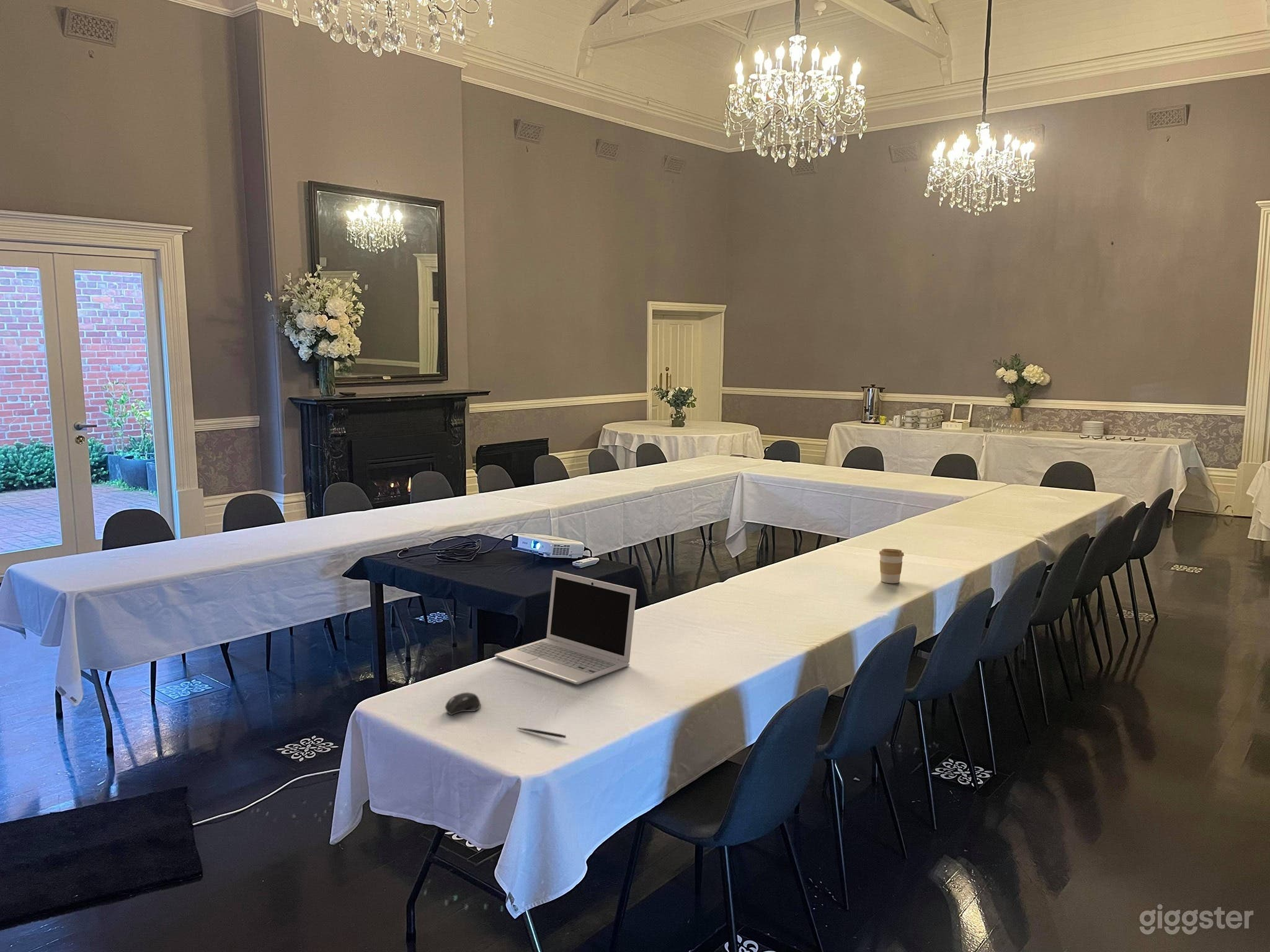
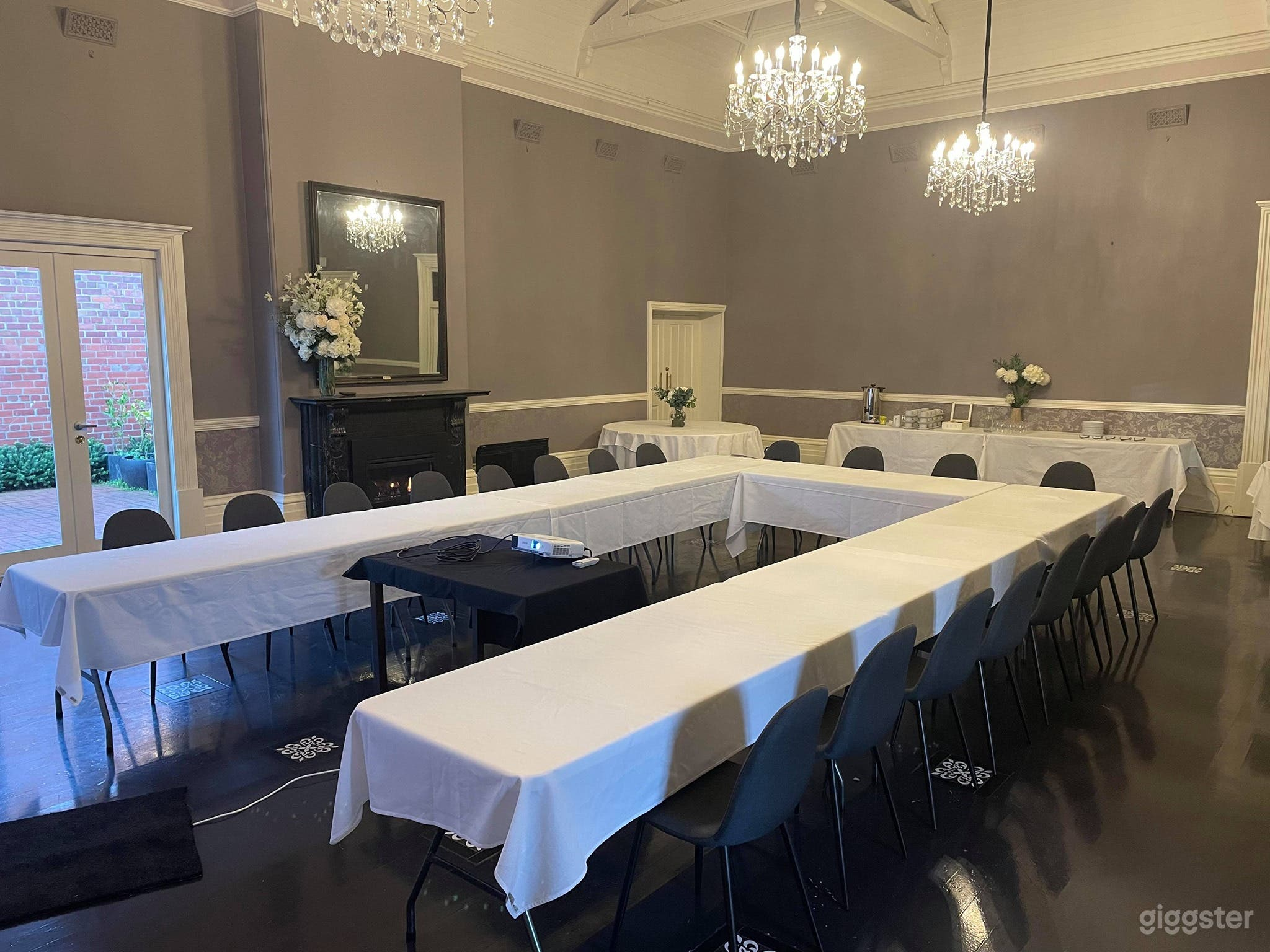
- pen [516,727,567,739]
- computer mouse [445,692,481,716]
- laptop [494,570,637,685]
- coffee cup [879,548,905,584]
